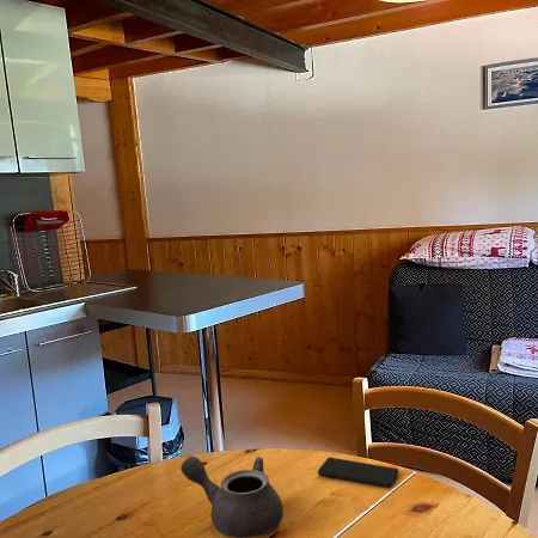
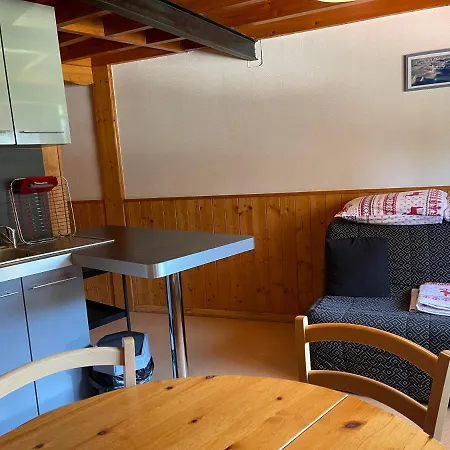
- smartphone [317,456,399,489]
- teapot [179,456,285,538]
